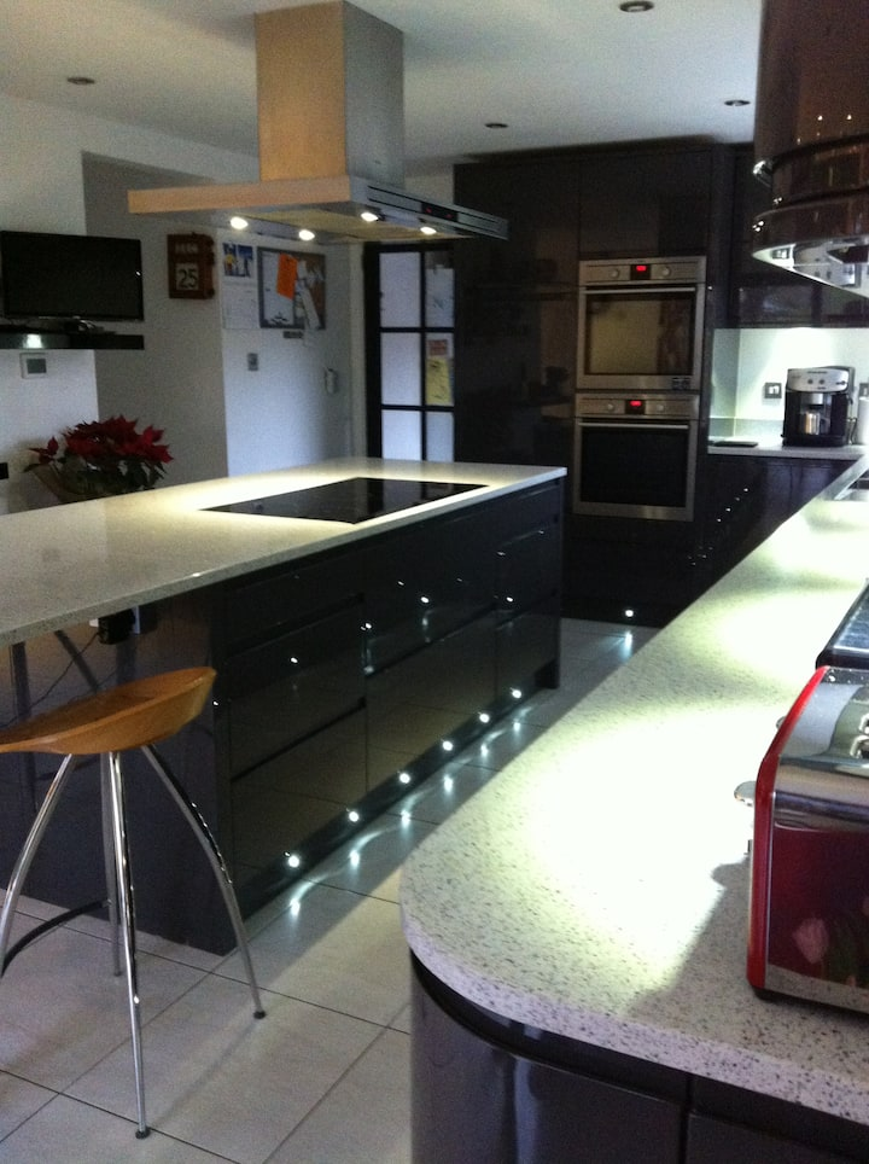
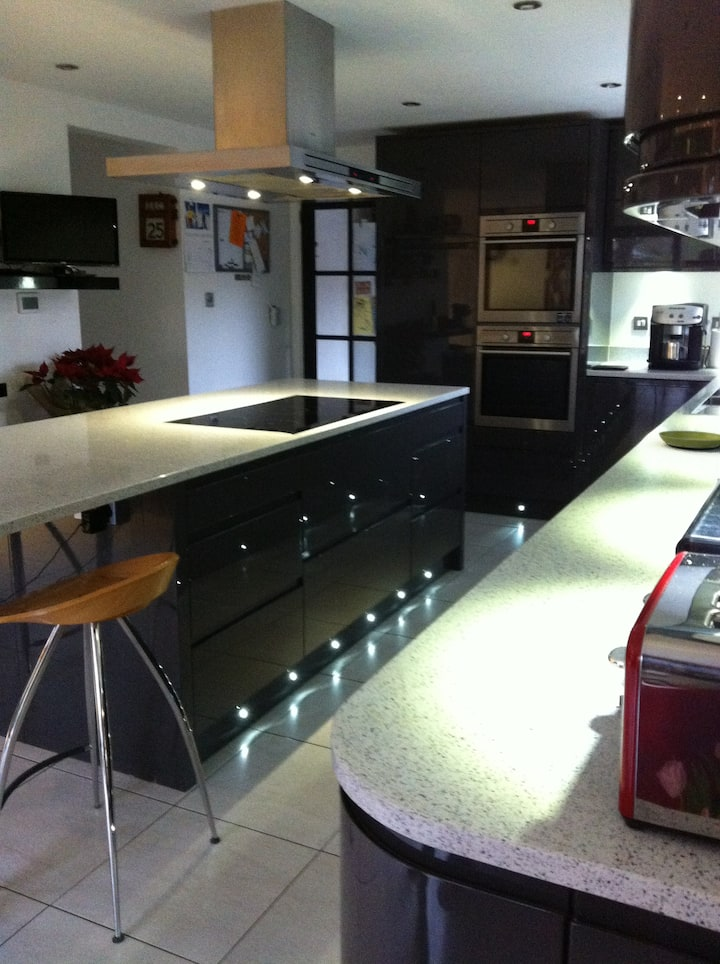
+ saucer [658,430,720,449]
